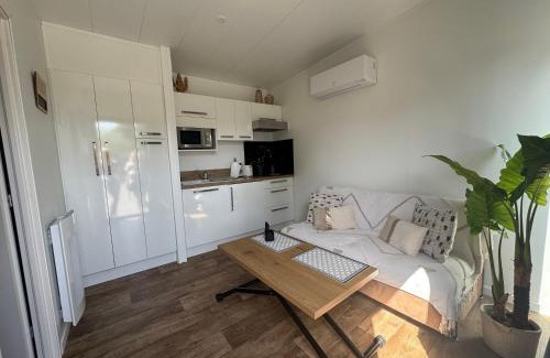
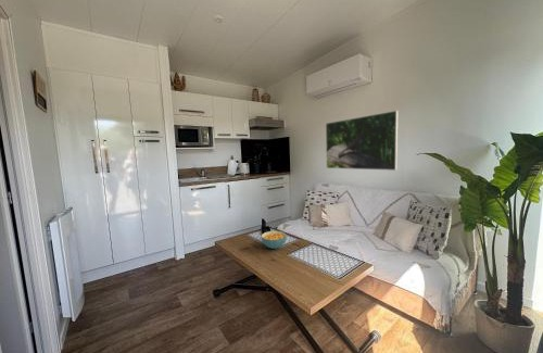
+ cereal bowl [261,230,287,250]
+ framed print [325,110,400,172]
